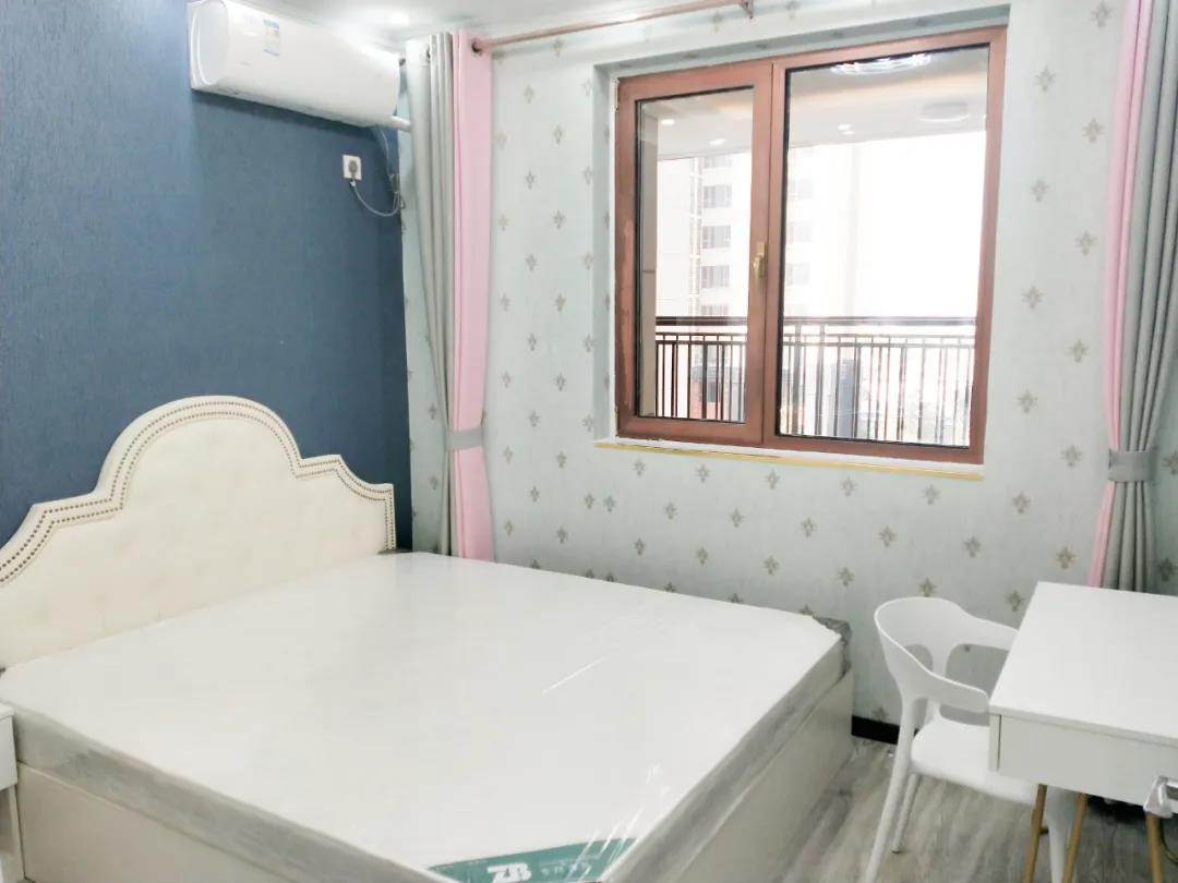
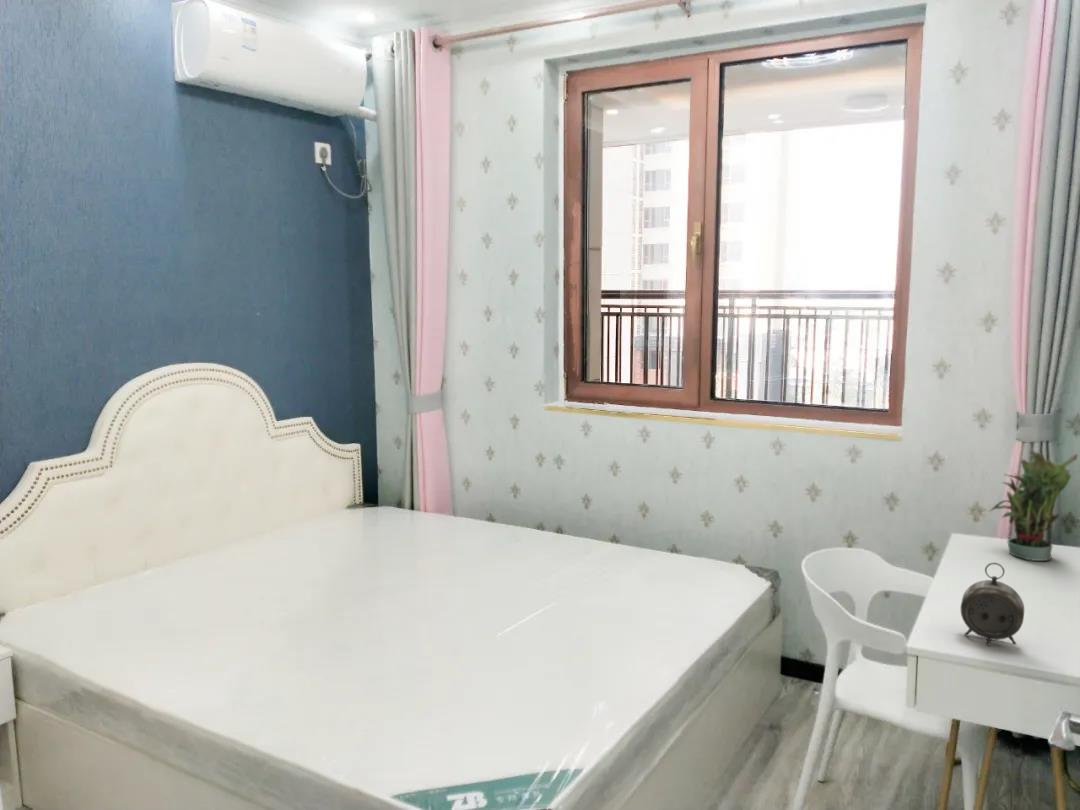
+ potted plant [987,449,1078,562]
+ alarm clock [960,562,1025,647]
